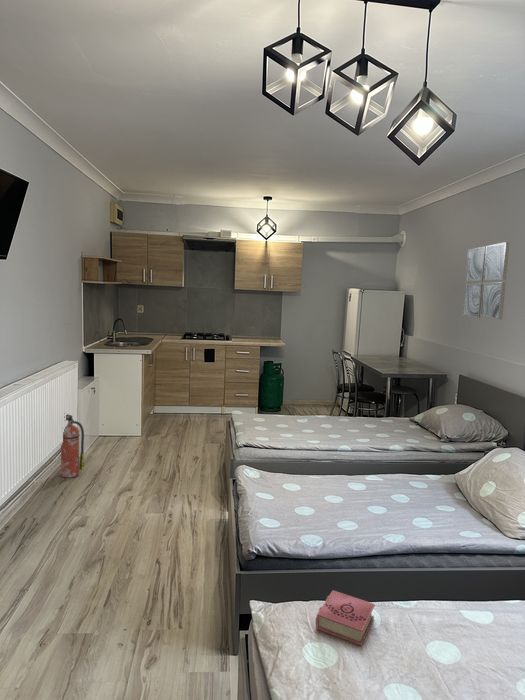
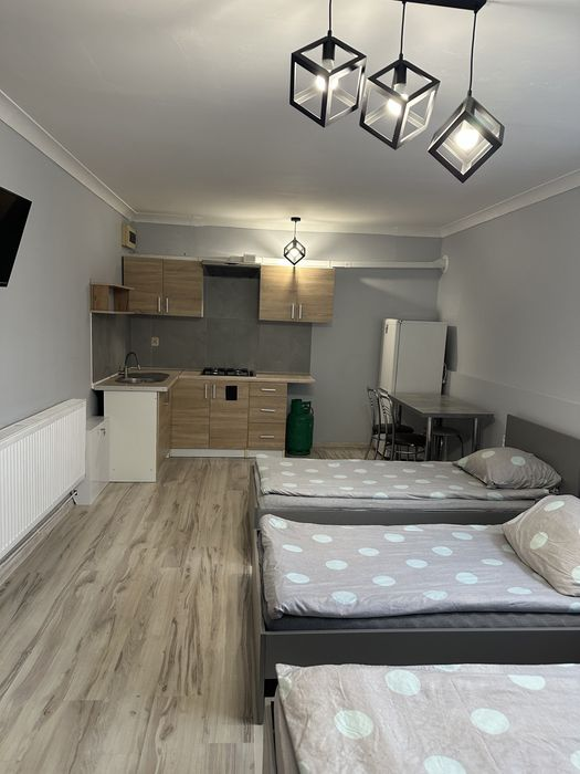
- book [314,589,376,647]
- wall art [461,241,510,321]
- fire extinguisher [60,413,85,479]
